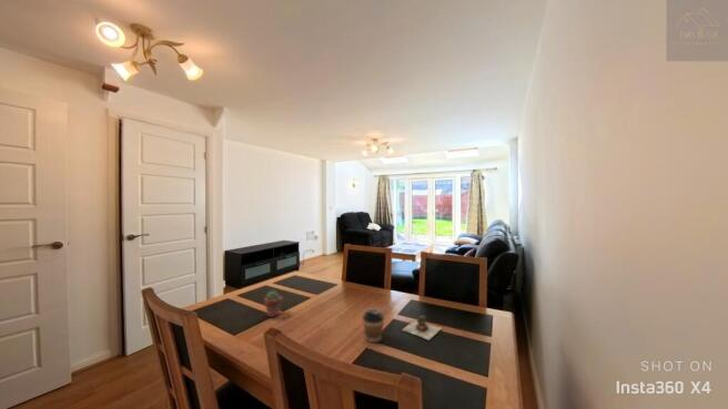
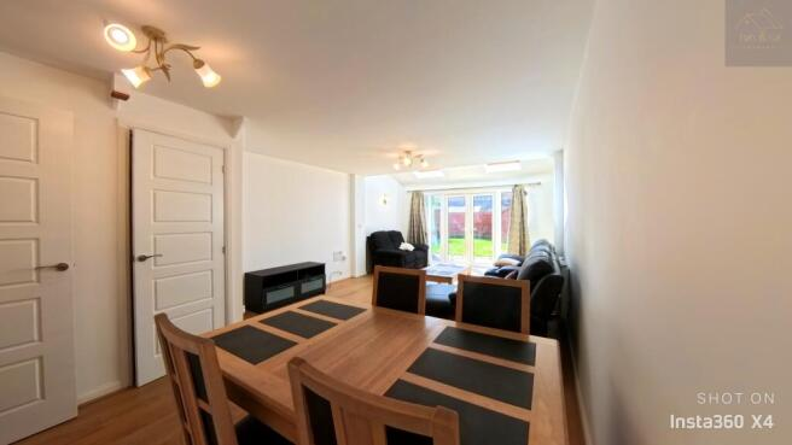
- teapot [402,314,443,341]
- coffee cup [362,308,385,344]
- potted succulent [263,289,284,318]
